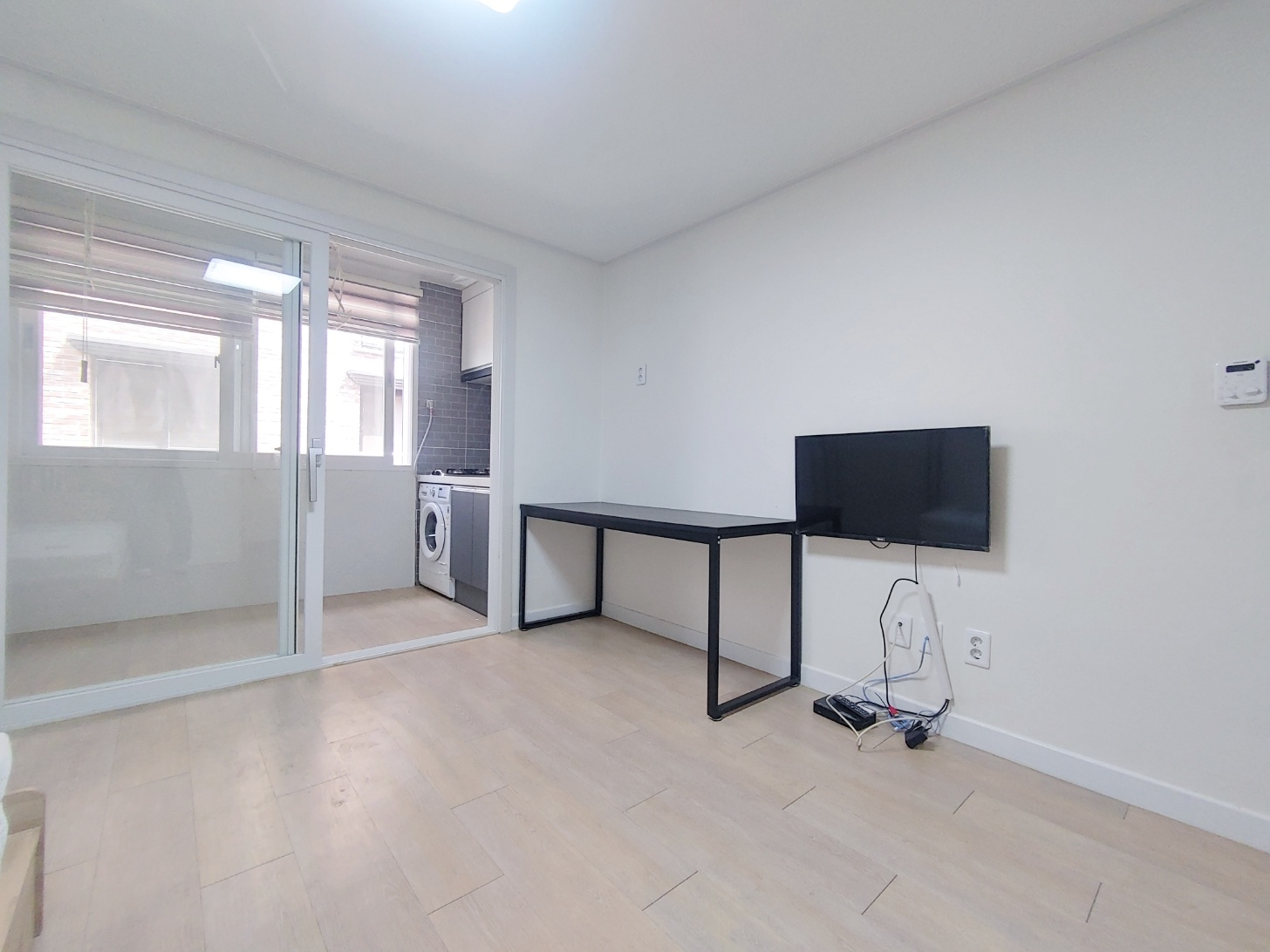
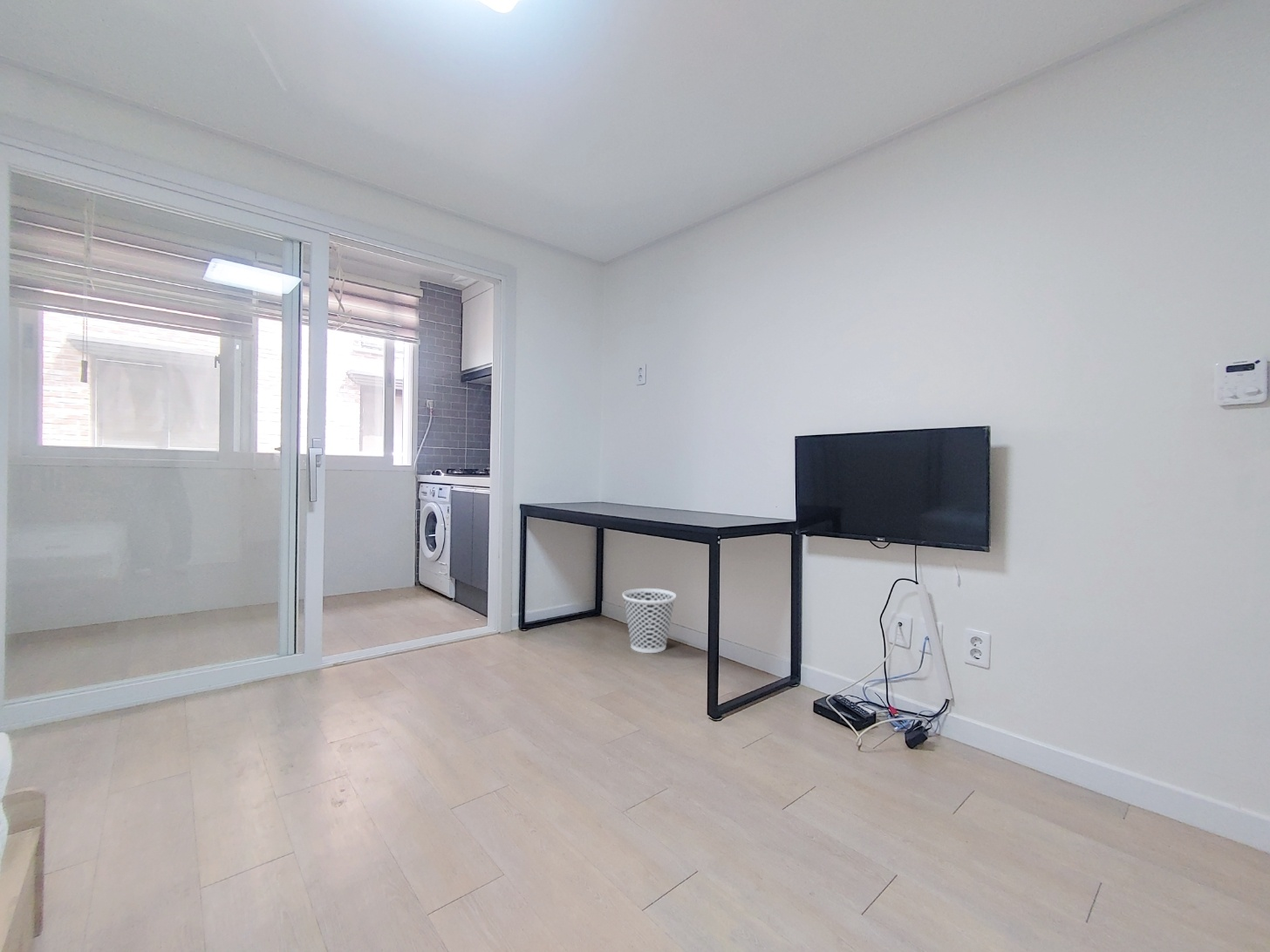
+ wastebasket [622,588,677,654]
